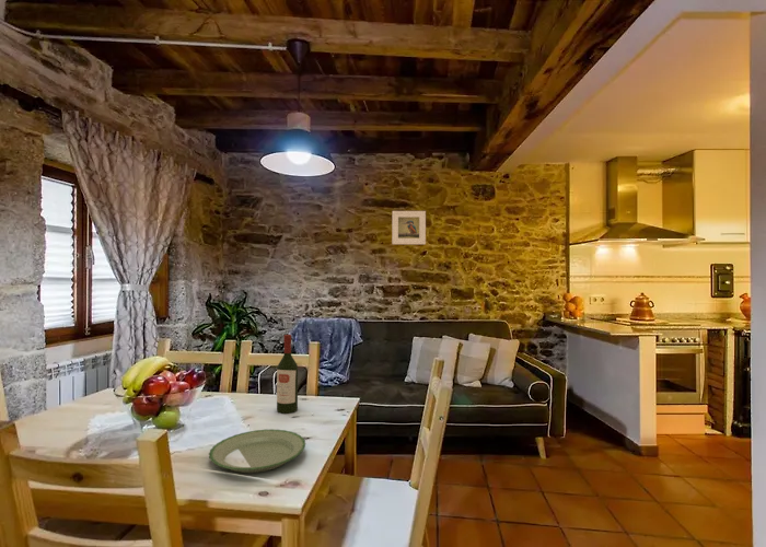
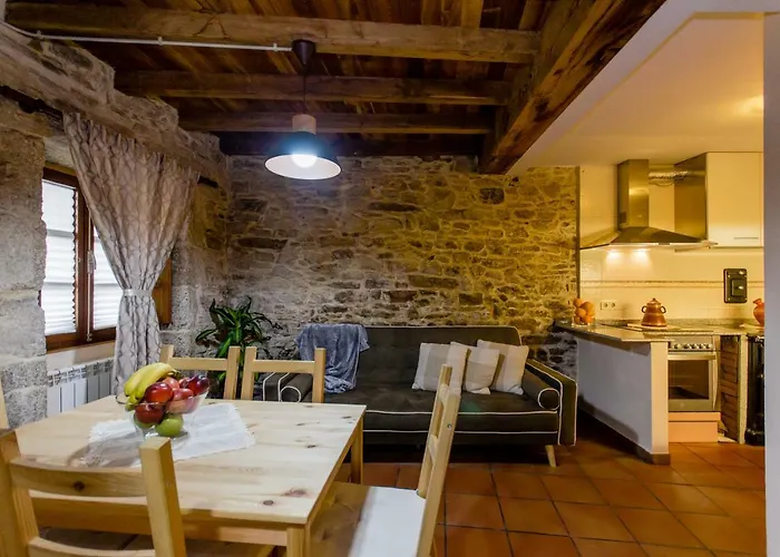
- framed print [391,210,427,245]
- plate [208,428,306,474]
- wine bottle [276,334,299,415]
